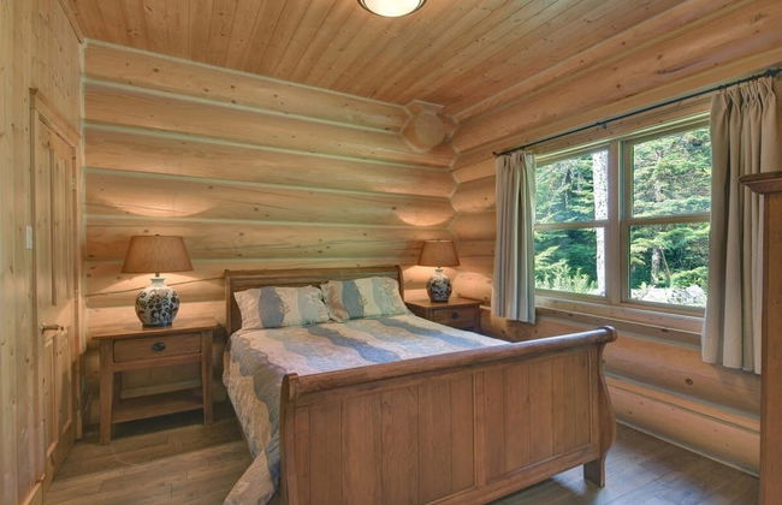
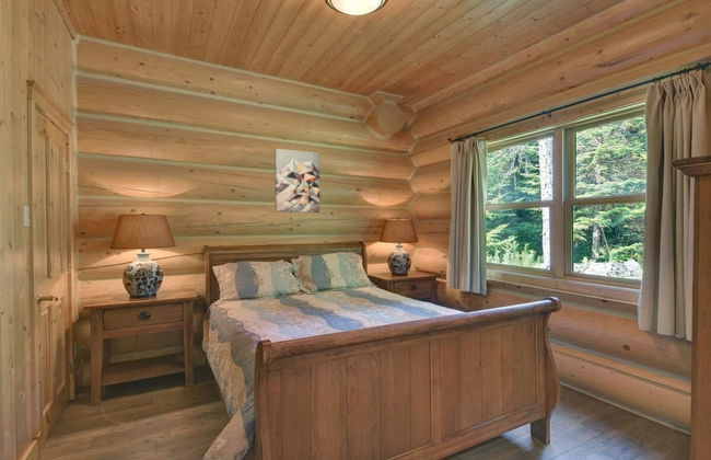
+ wall art [275,148,320,214]
